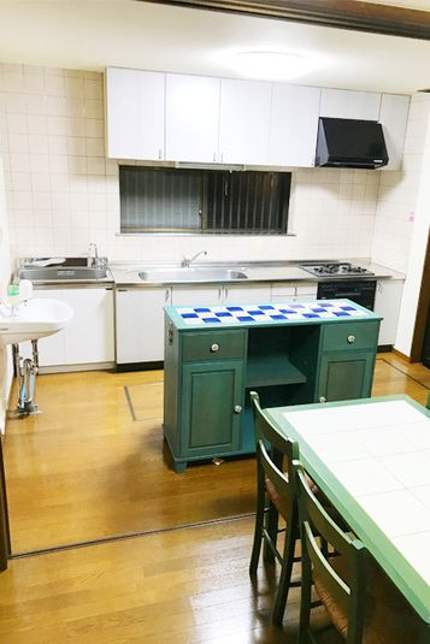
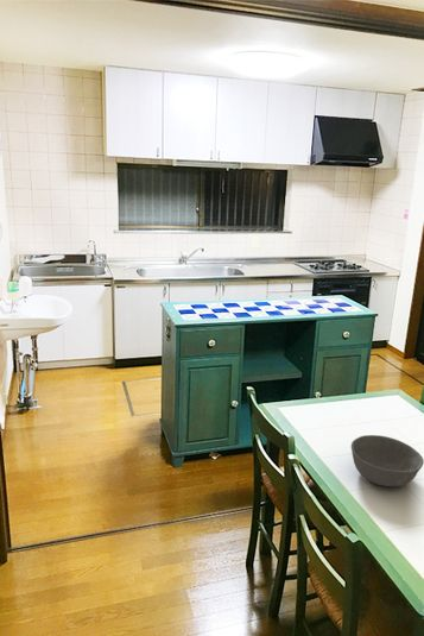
+ bowl [350,434,424,487]
